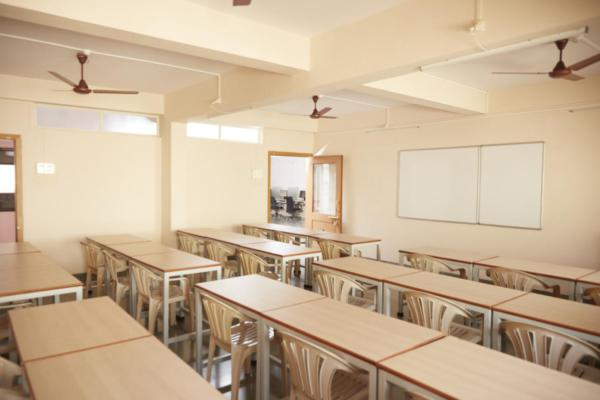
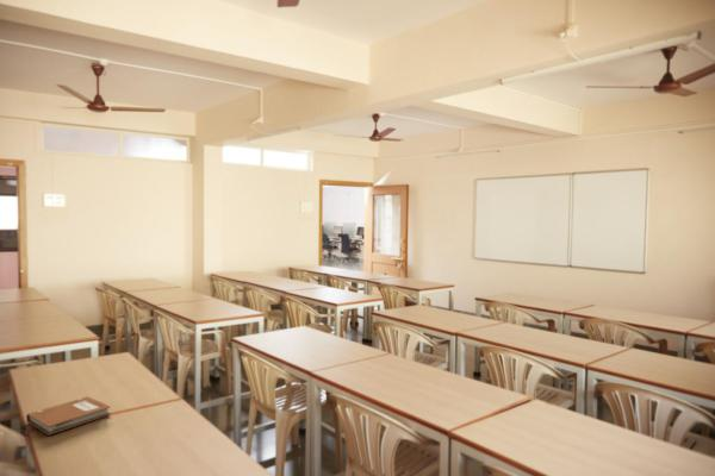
+ notebook [25,395,112,436]
